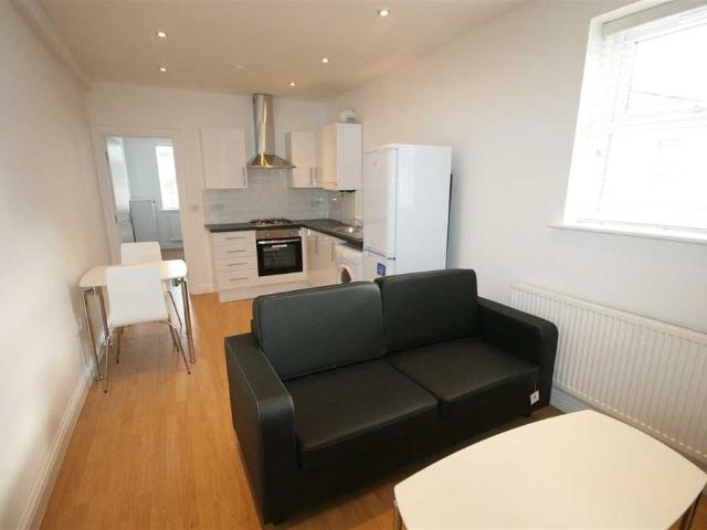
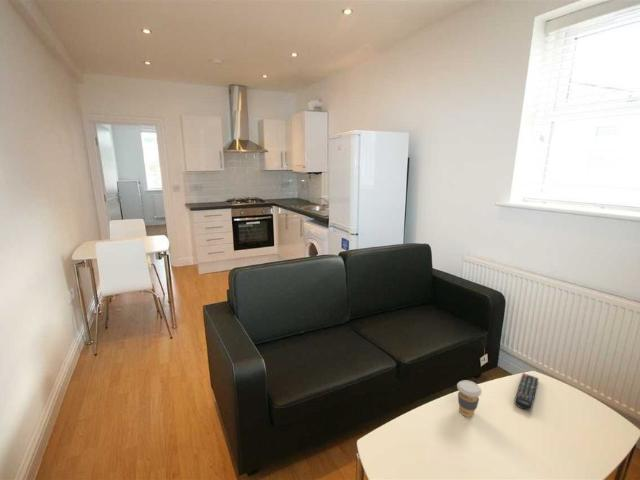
+ coffee cup [456,379,483,418]
+ remote control [513,372,539,411]
